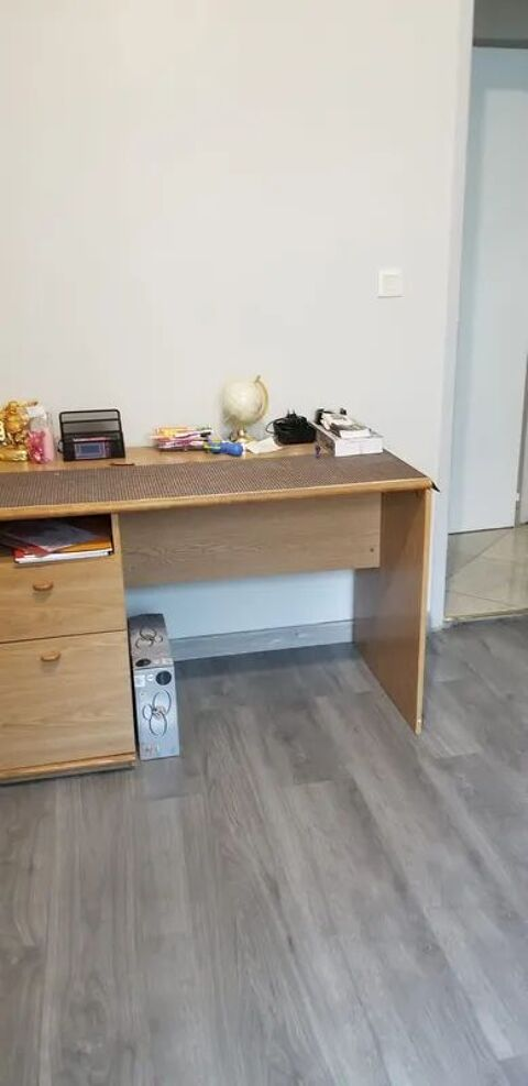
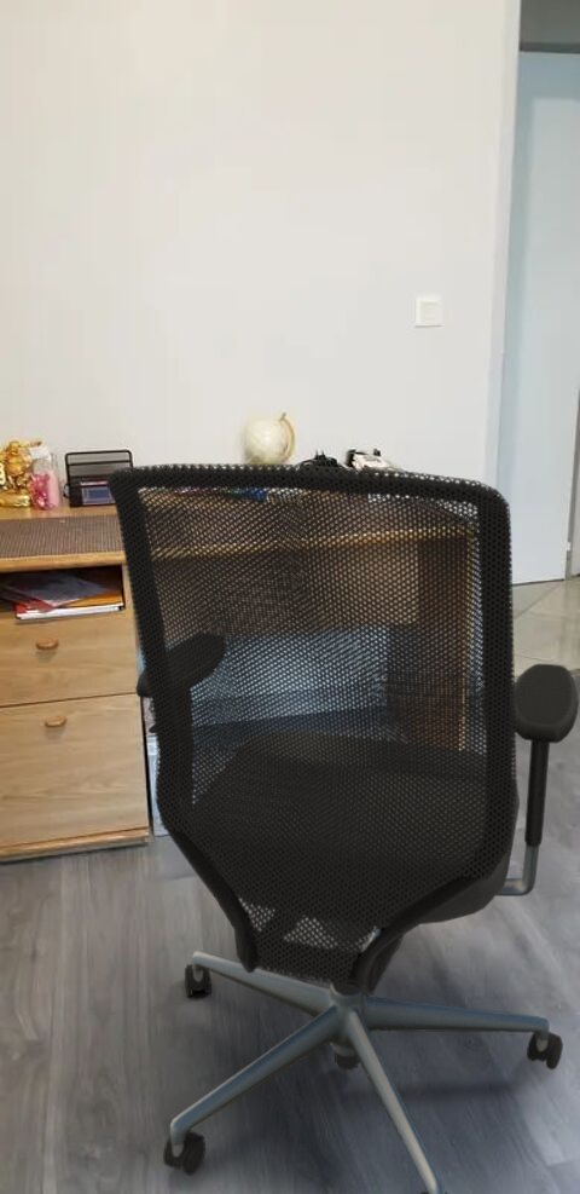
+ office chair [104,462,580,1194]
